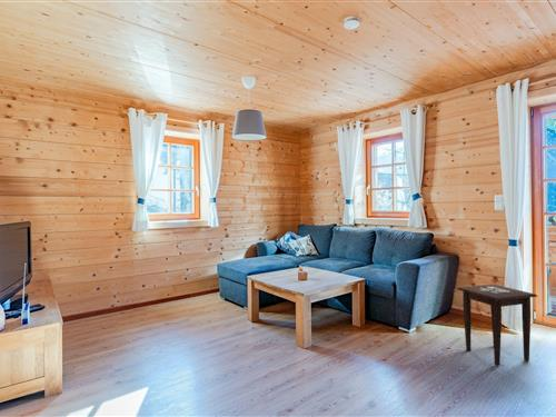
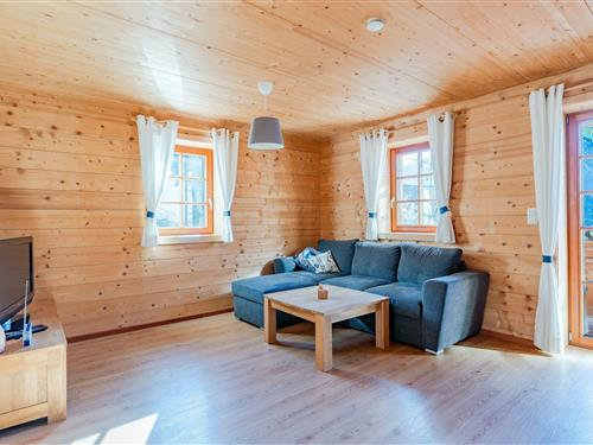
- side table [456,284,538,367]
